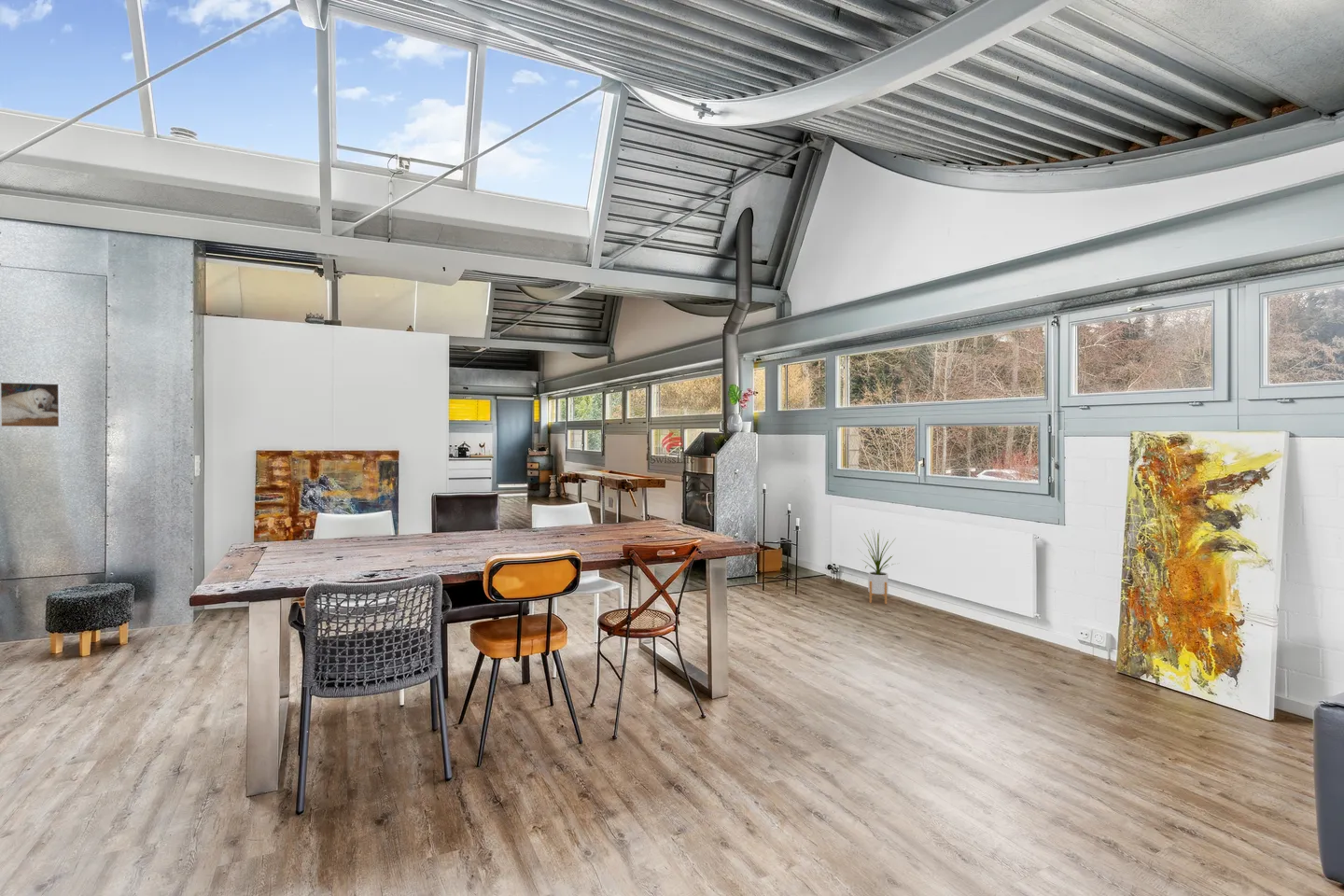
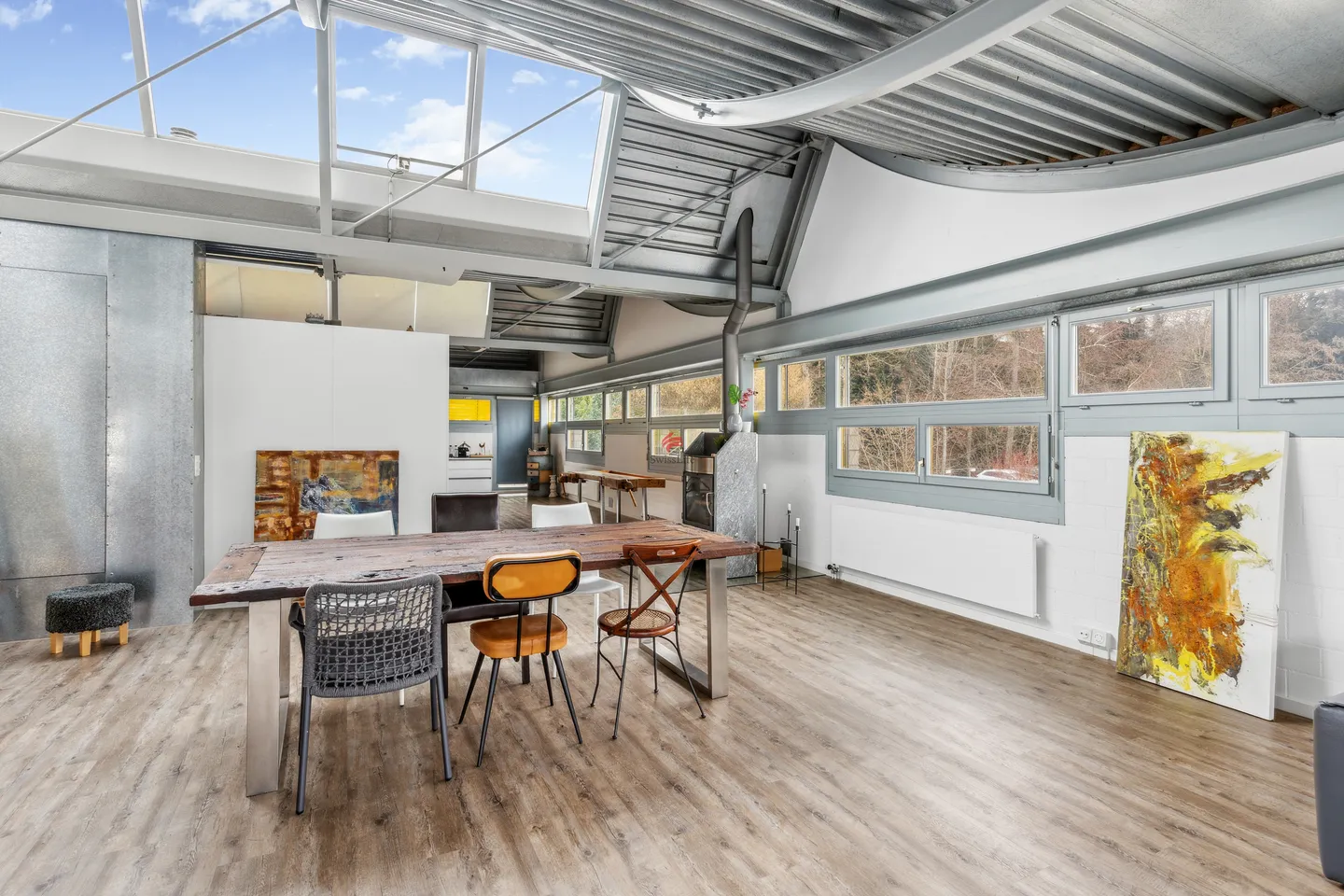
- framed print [0,382,62,427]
- house plant [858,528,901,605]
